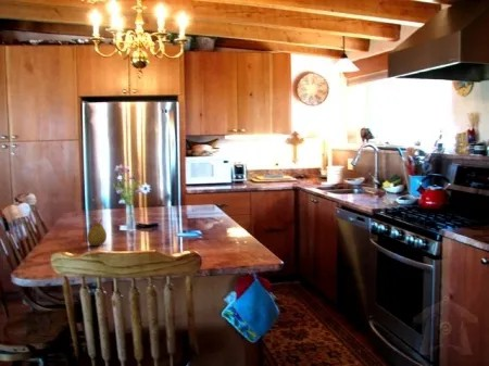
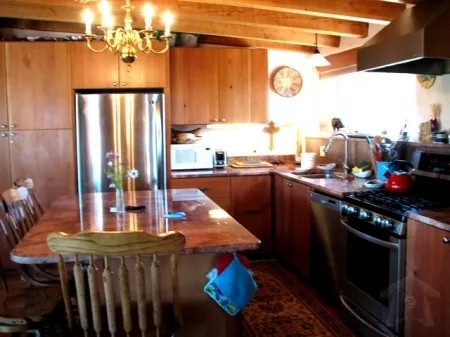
- fruit [86,218,108,247]
